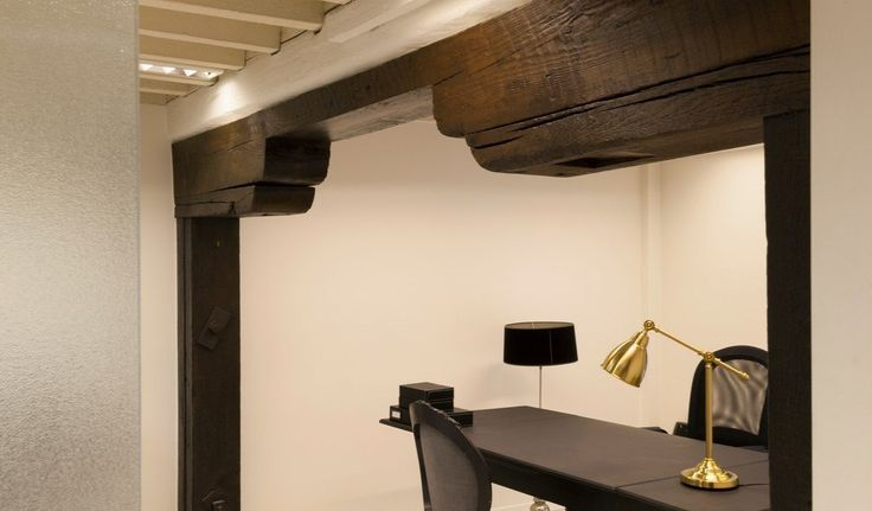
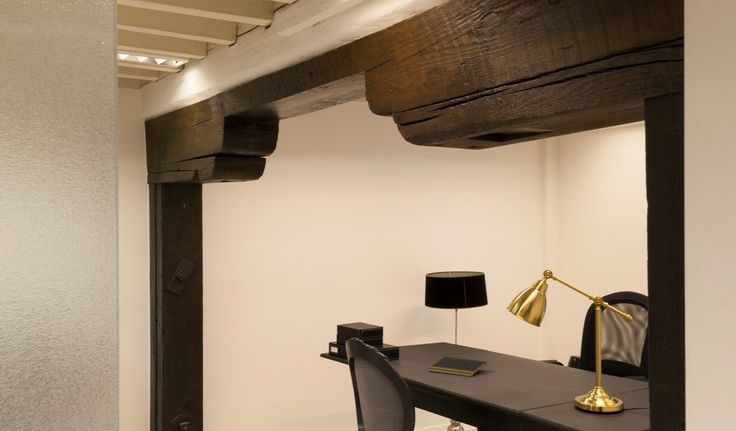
+ notepad [427,356,488,378]
